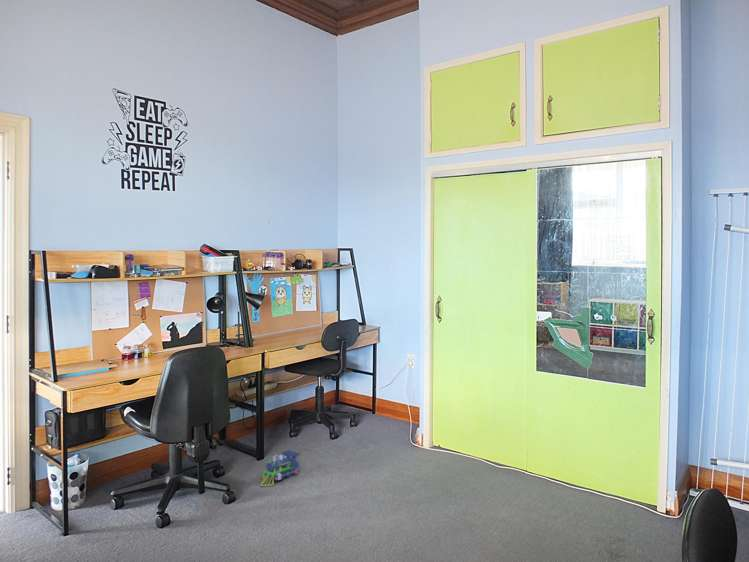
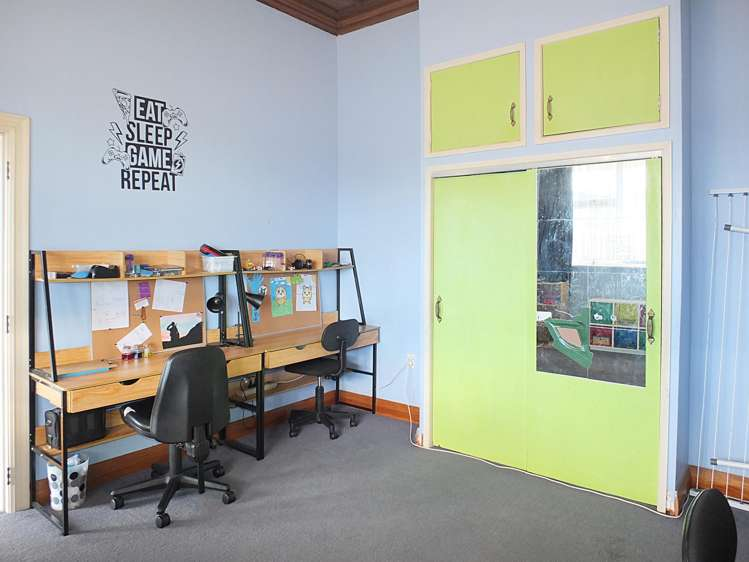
- toy train [259,449,302,487]
